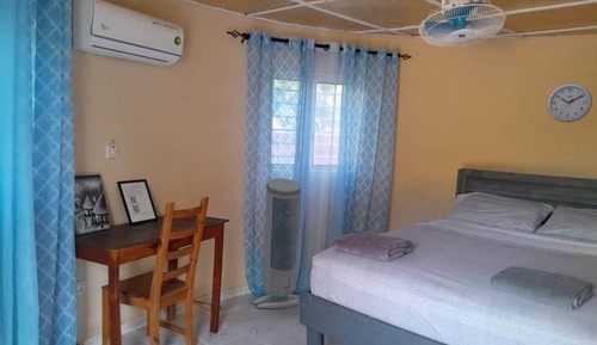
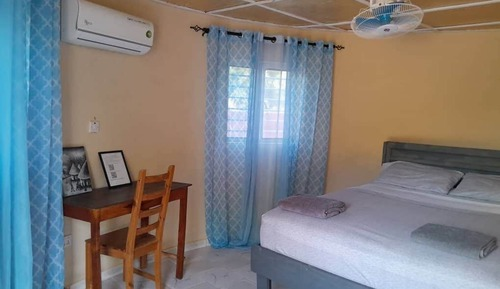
- air purifier [252,177,302,309]
- wall clock [546,82,593,123]
